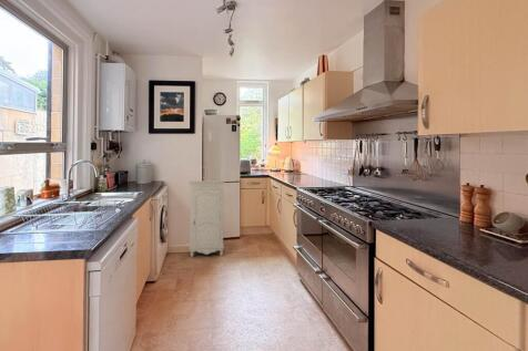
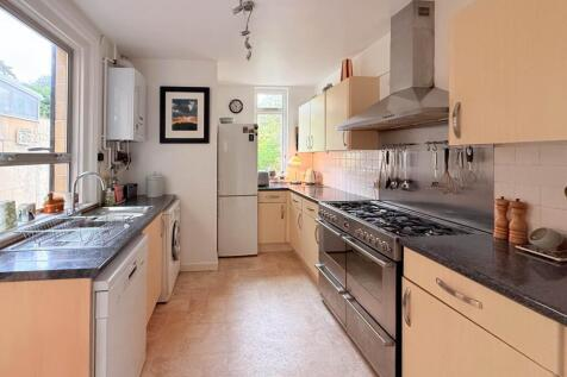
- storage cabinet [187,179,226,258]
